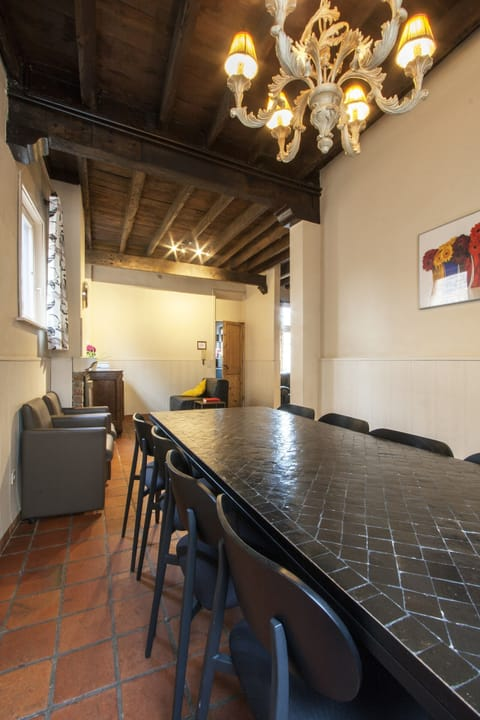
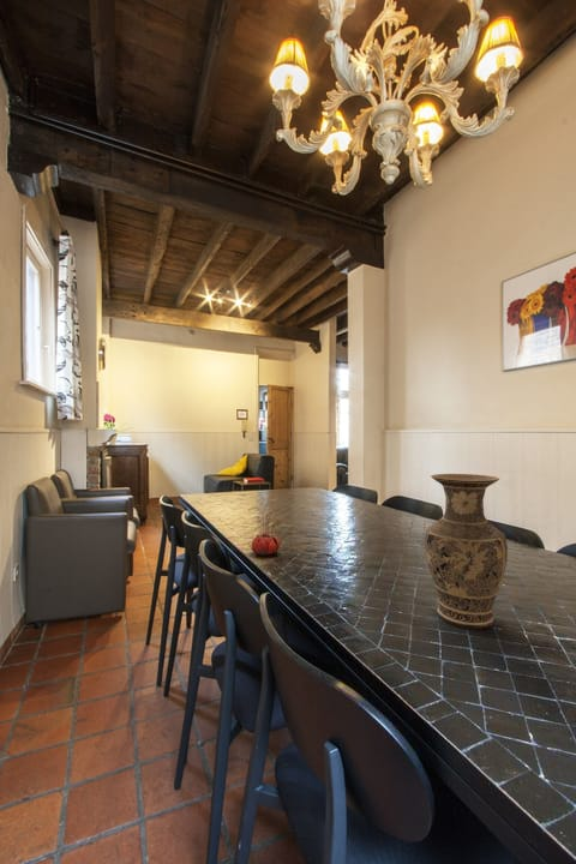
+ vase [424,473,509,631]
+ flower [247,506,284,557]
